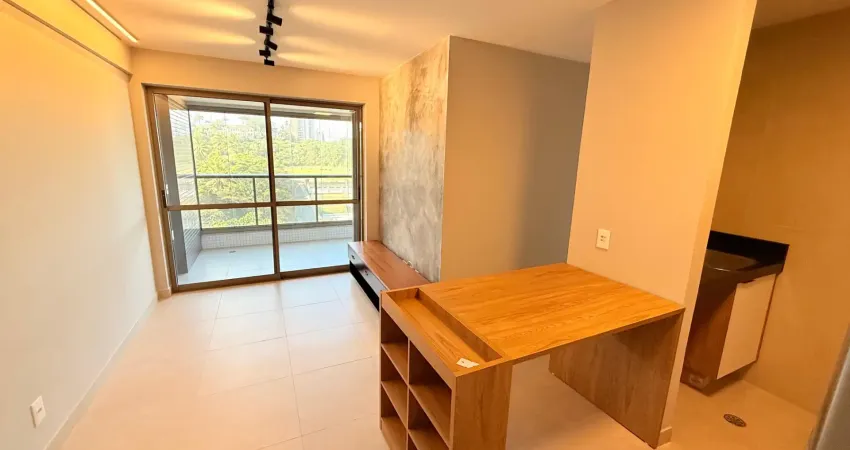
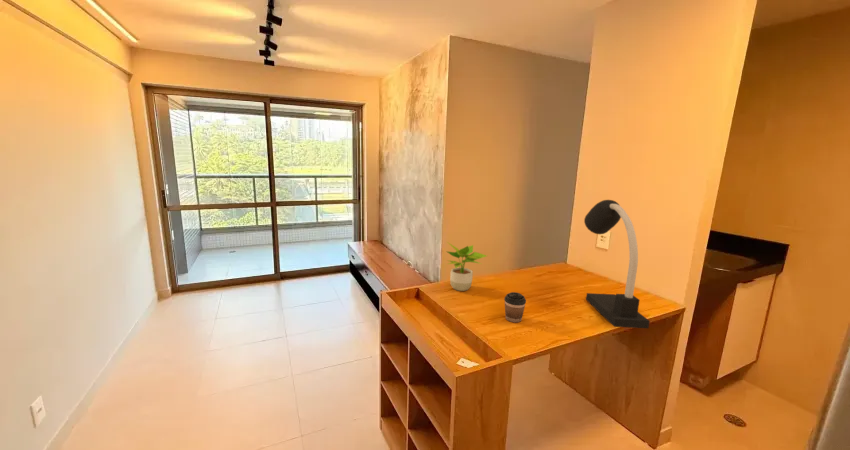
+ potted plant [445,240,488,292]
+ desk lamp [583,199,651,329]
+ coffee cup [503,291,527,323]
